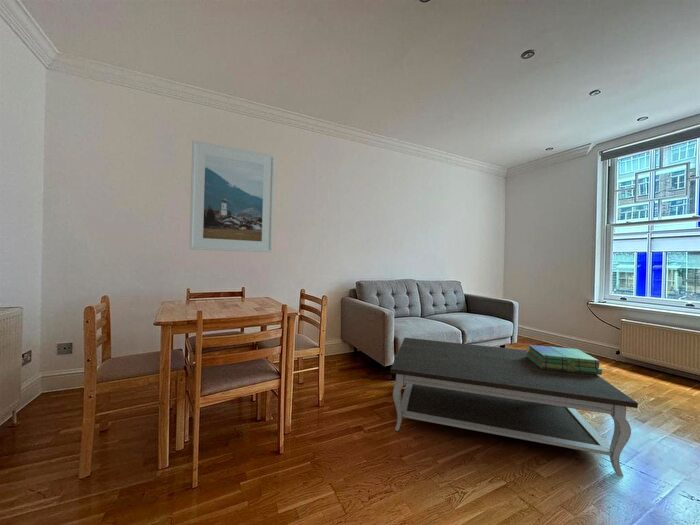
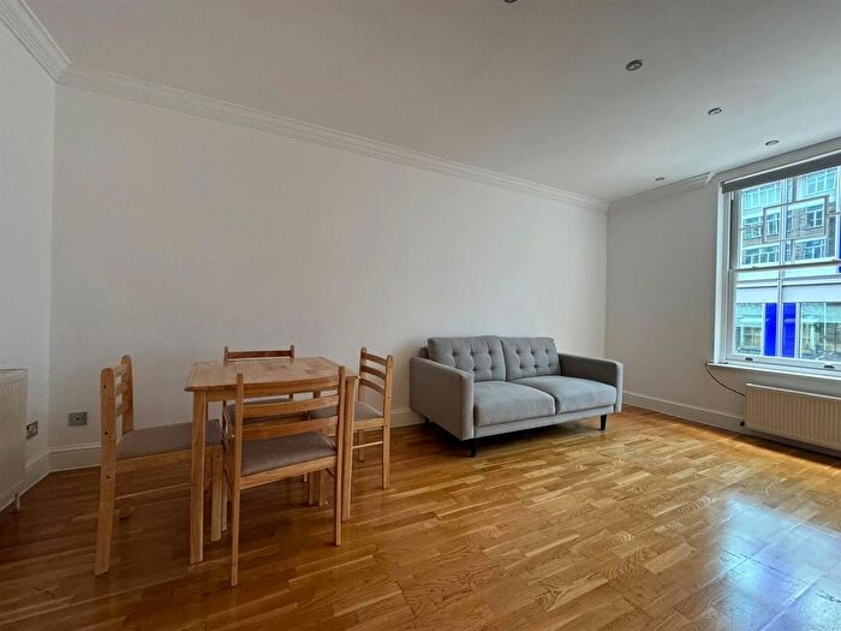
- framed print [189,139,276,253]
- coffee table [389,337,639,477]
- stack of books [526,344,603,376]
